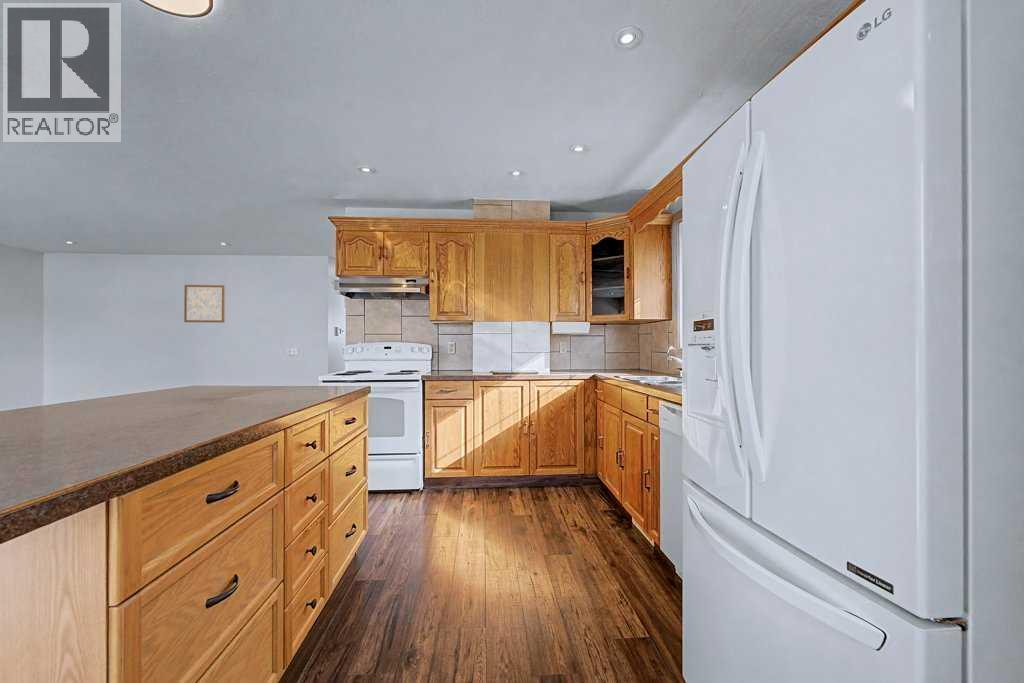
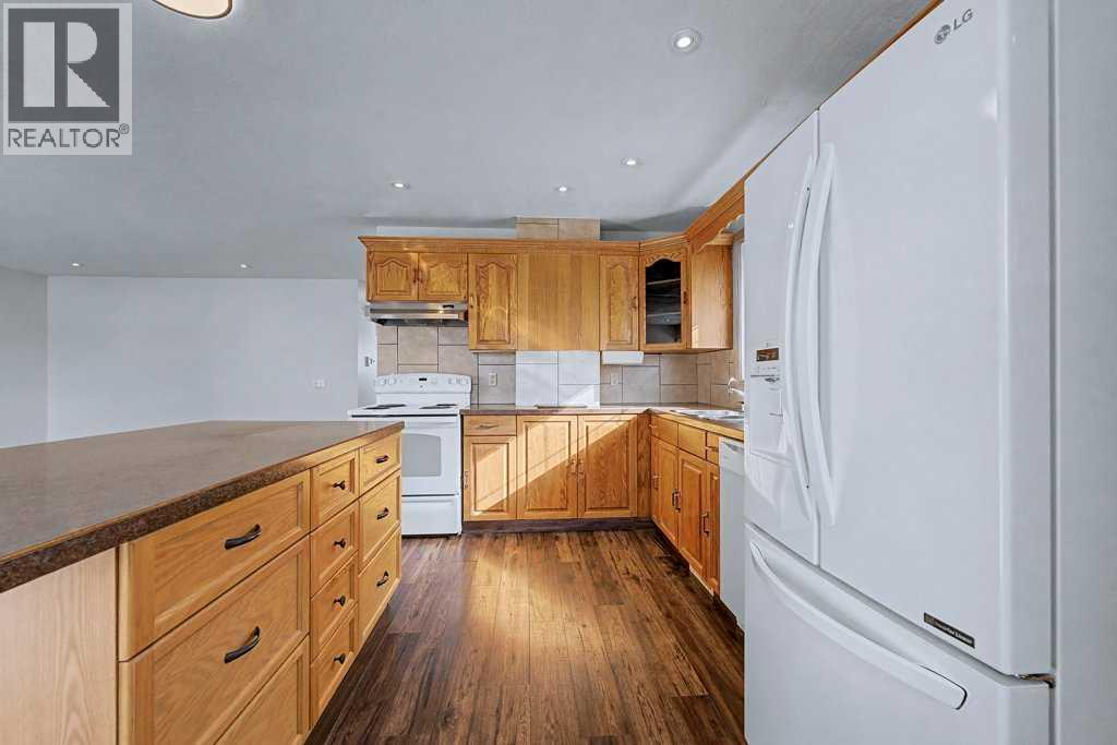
- wall art [183,283,226,323]
